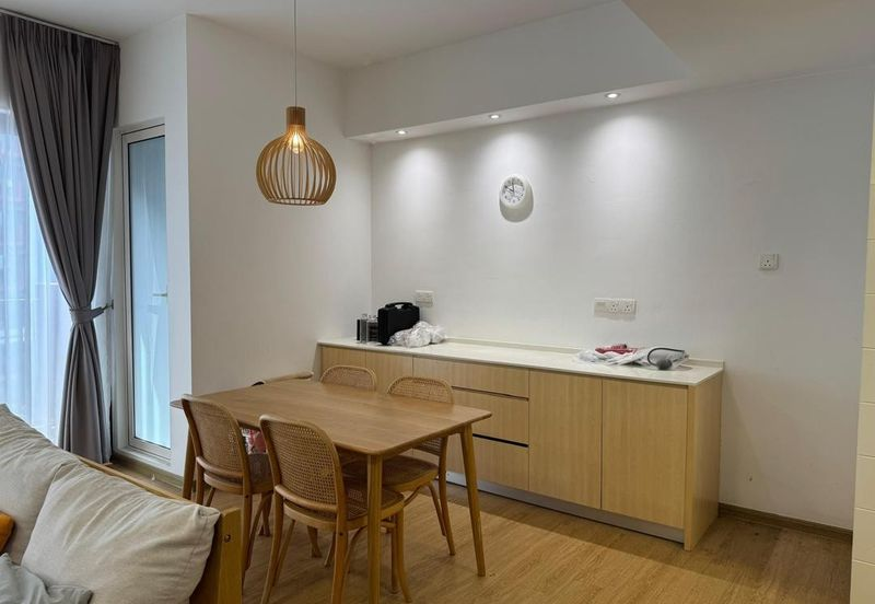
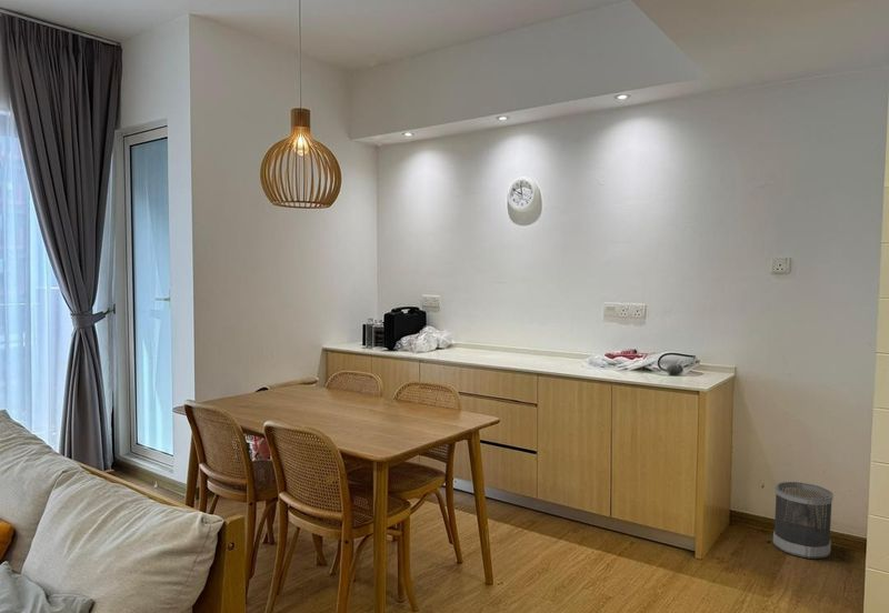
+ wastebasket [772,481,835,560]
